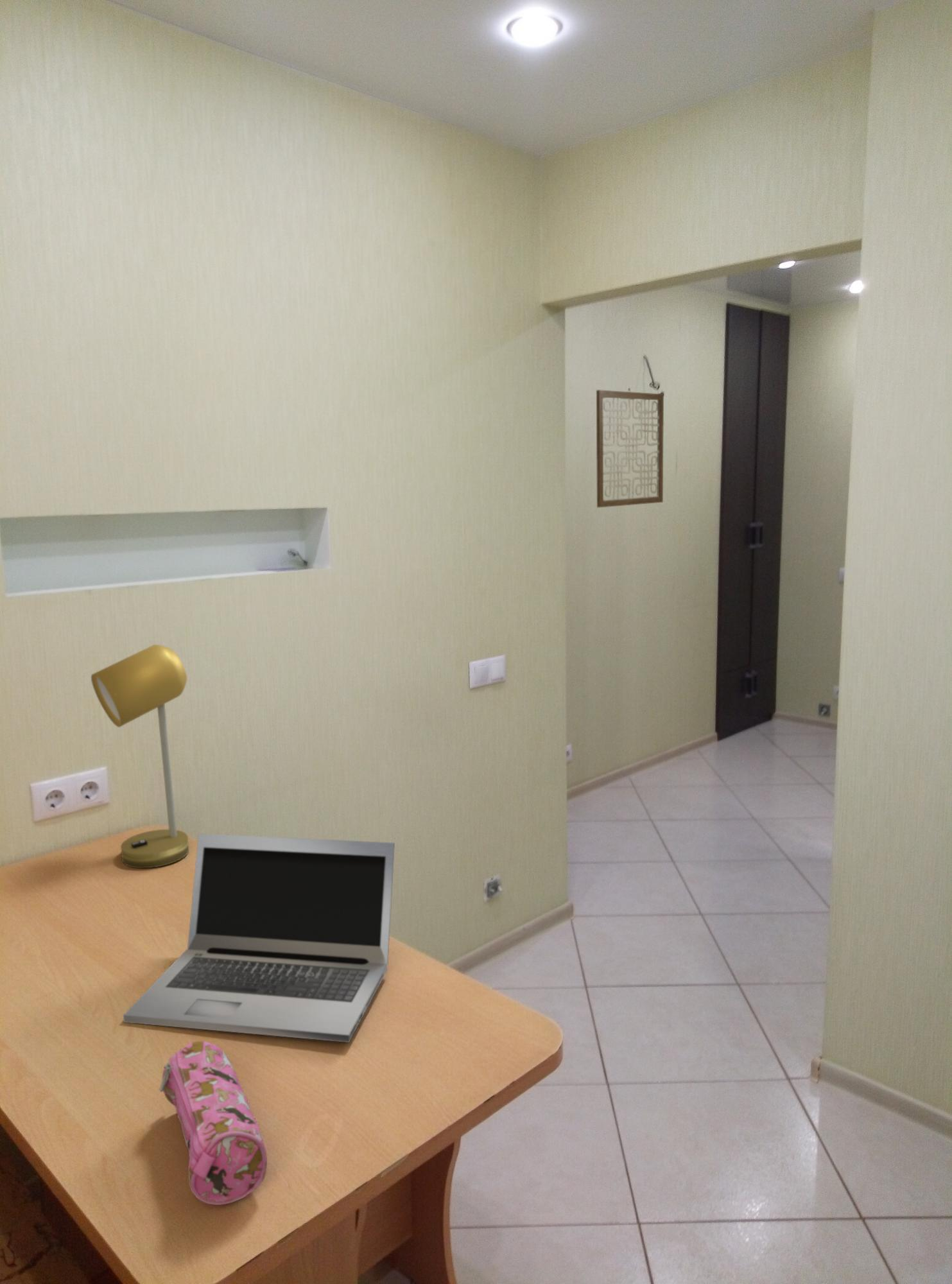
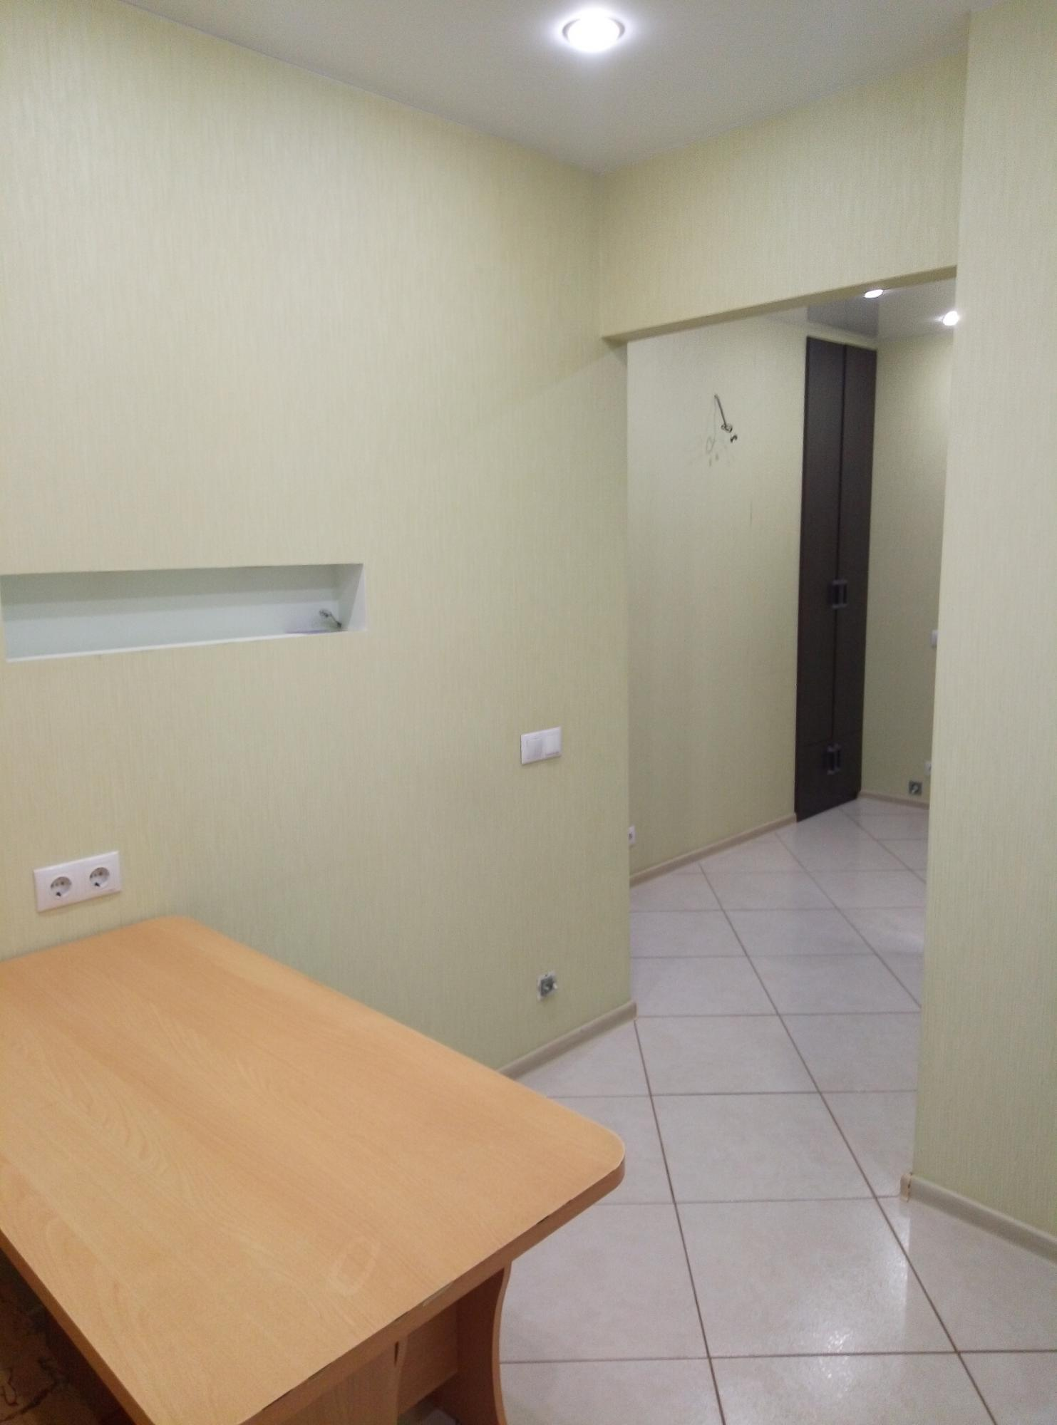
- laptop [123,833,395,1043]
- pencil case [159,1041,268,1206]
- desk lamp [91,644,189,869]
- wall art [596,387,664,508]
